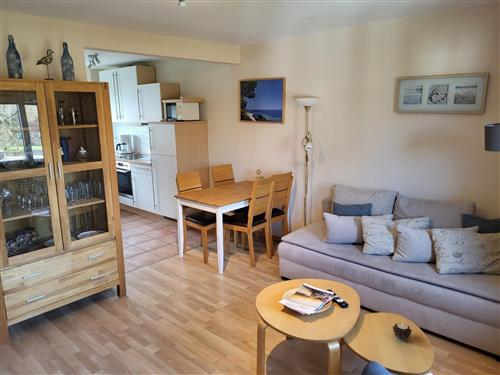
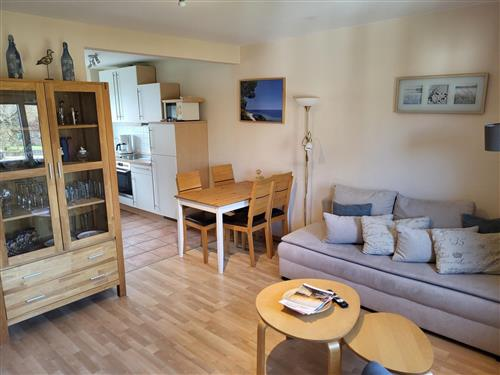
- candle [392,322,413,342]
